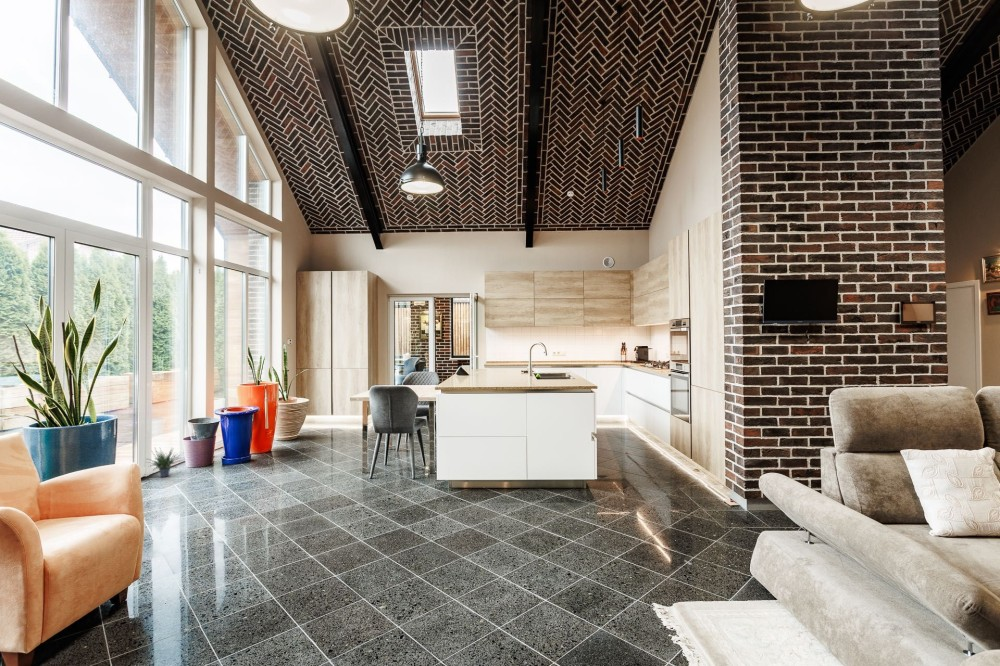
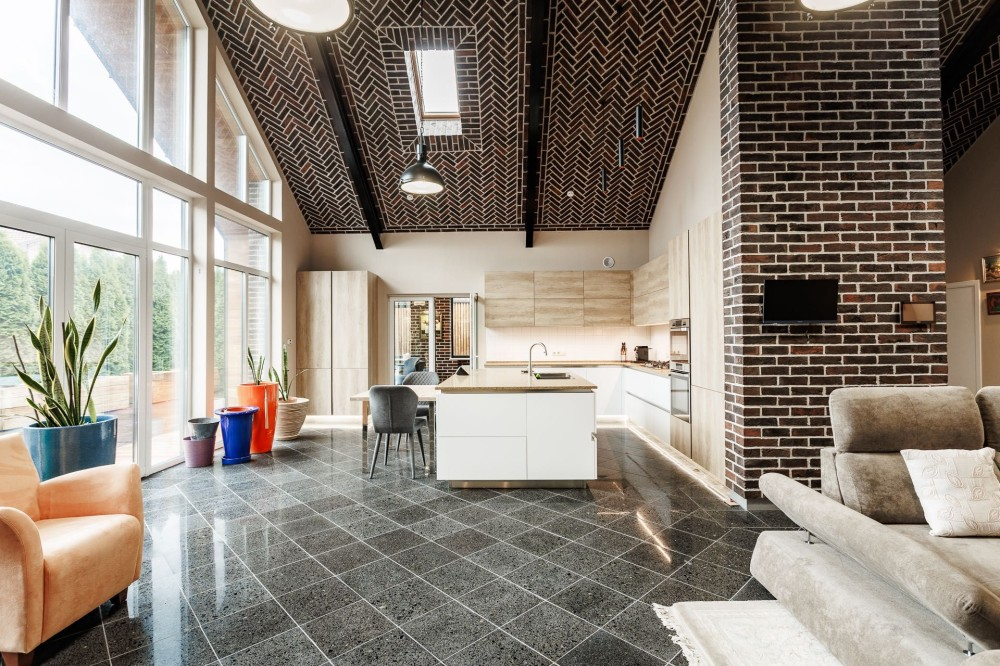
- potted plant [146,447,183,478]
